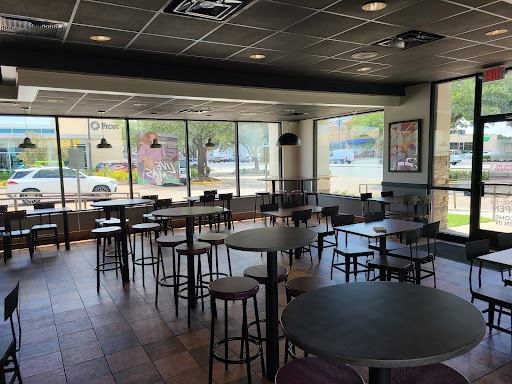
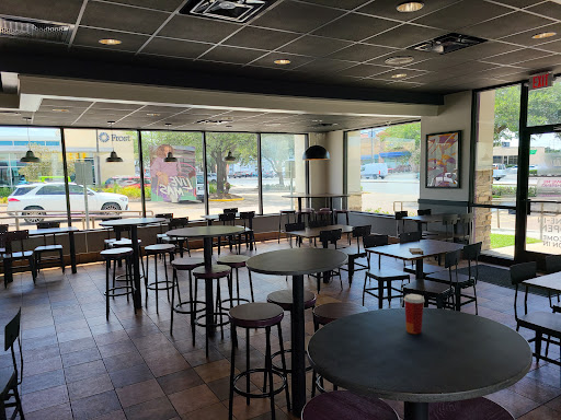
+ paper cup [403,293,425,335]
